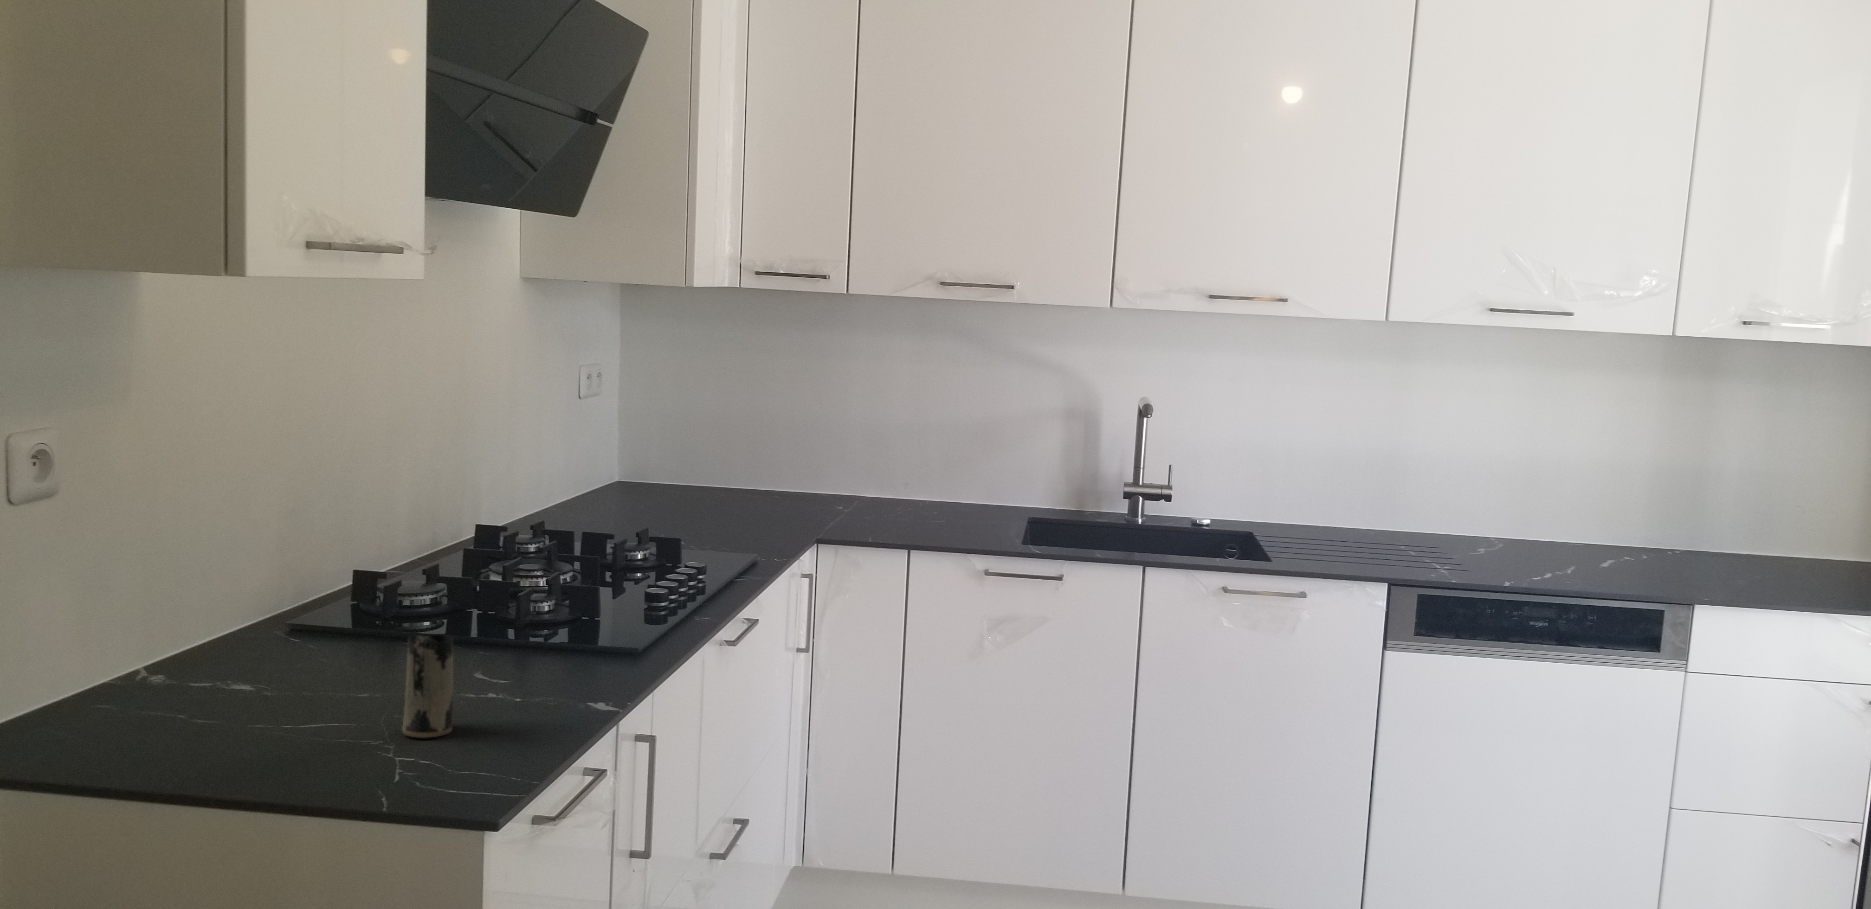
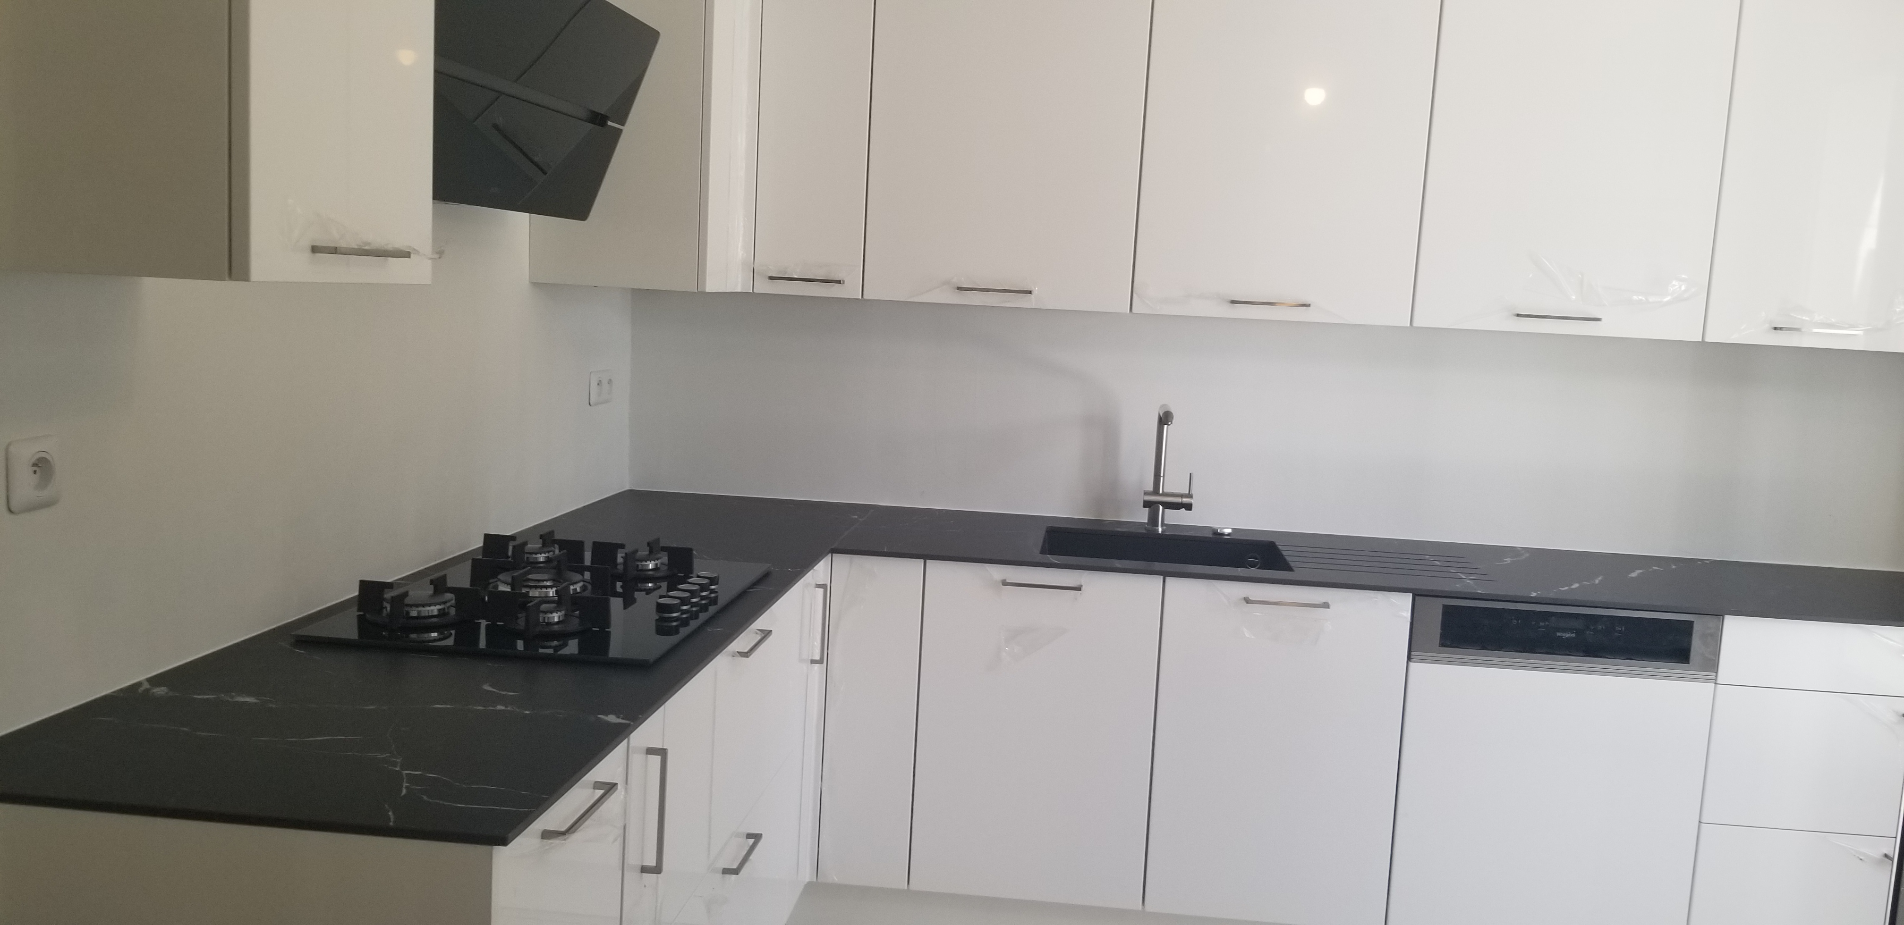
- mug [402,633,453,738]
